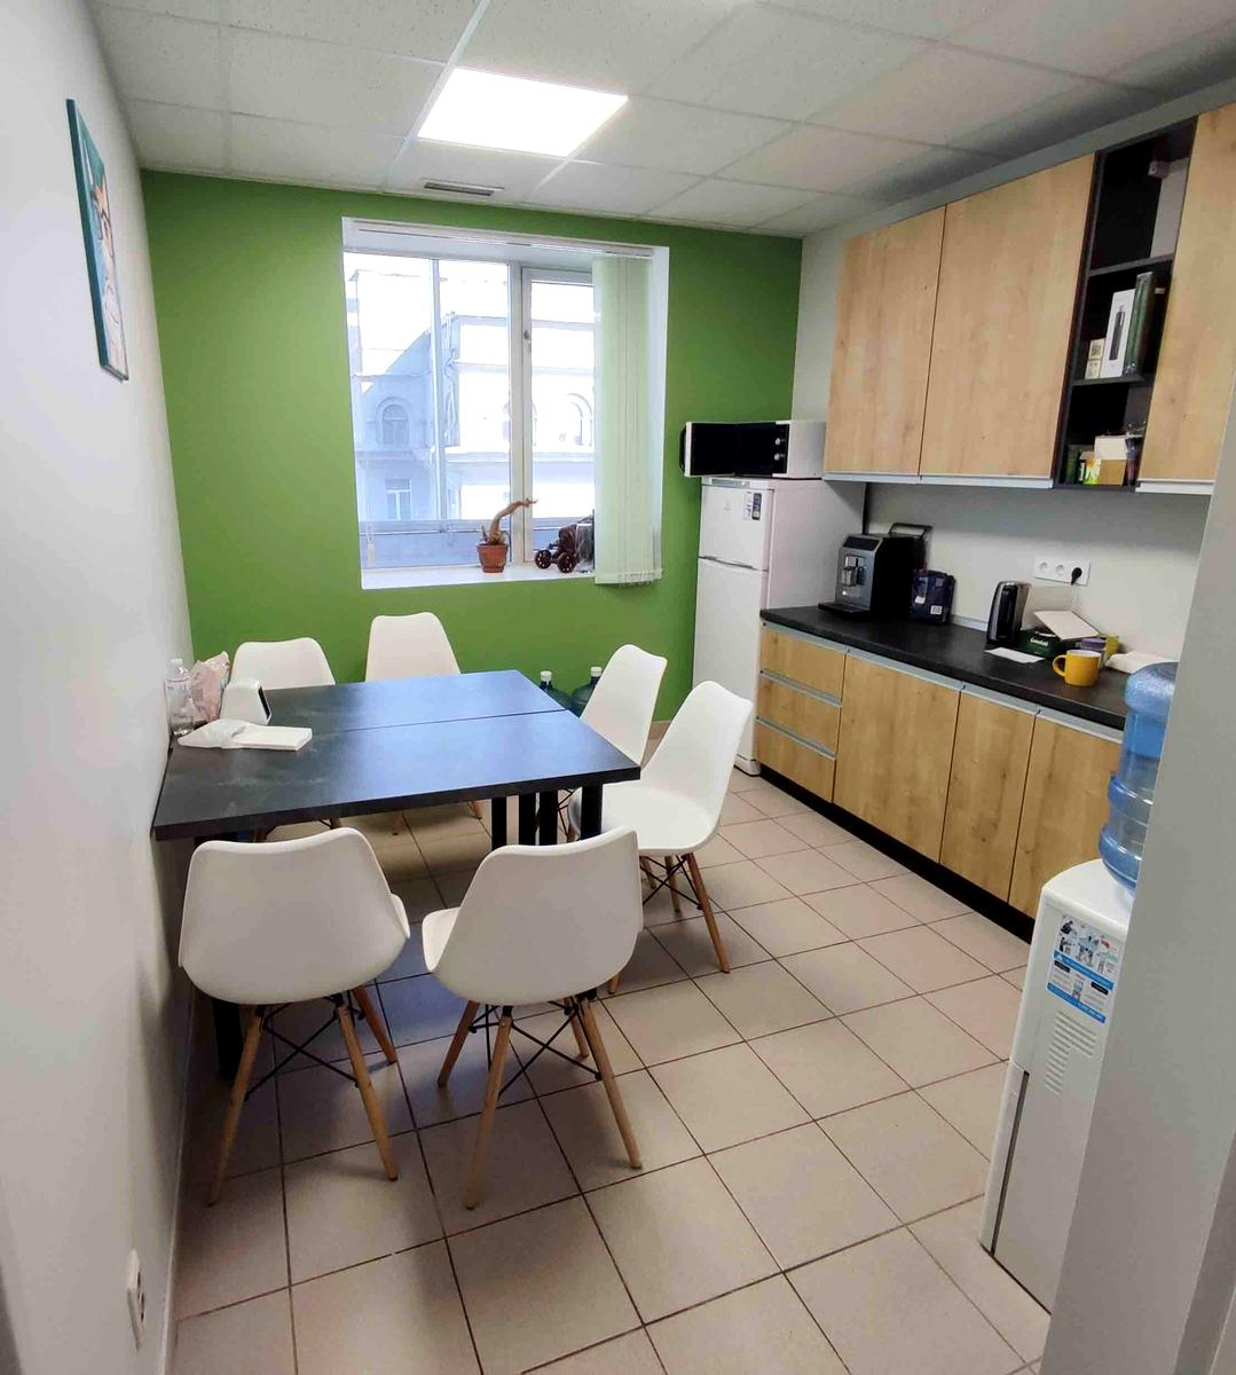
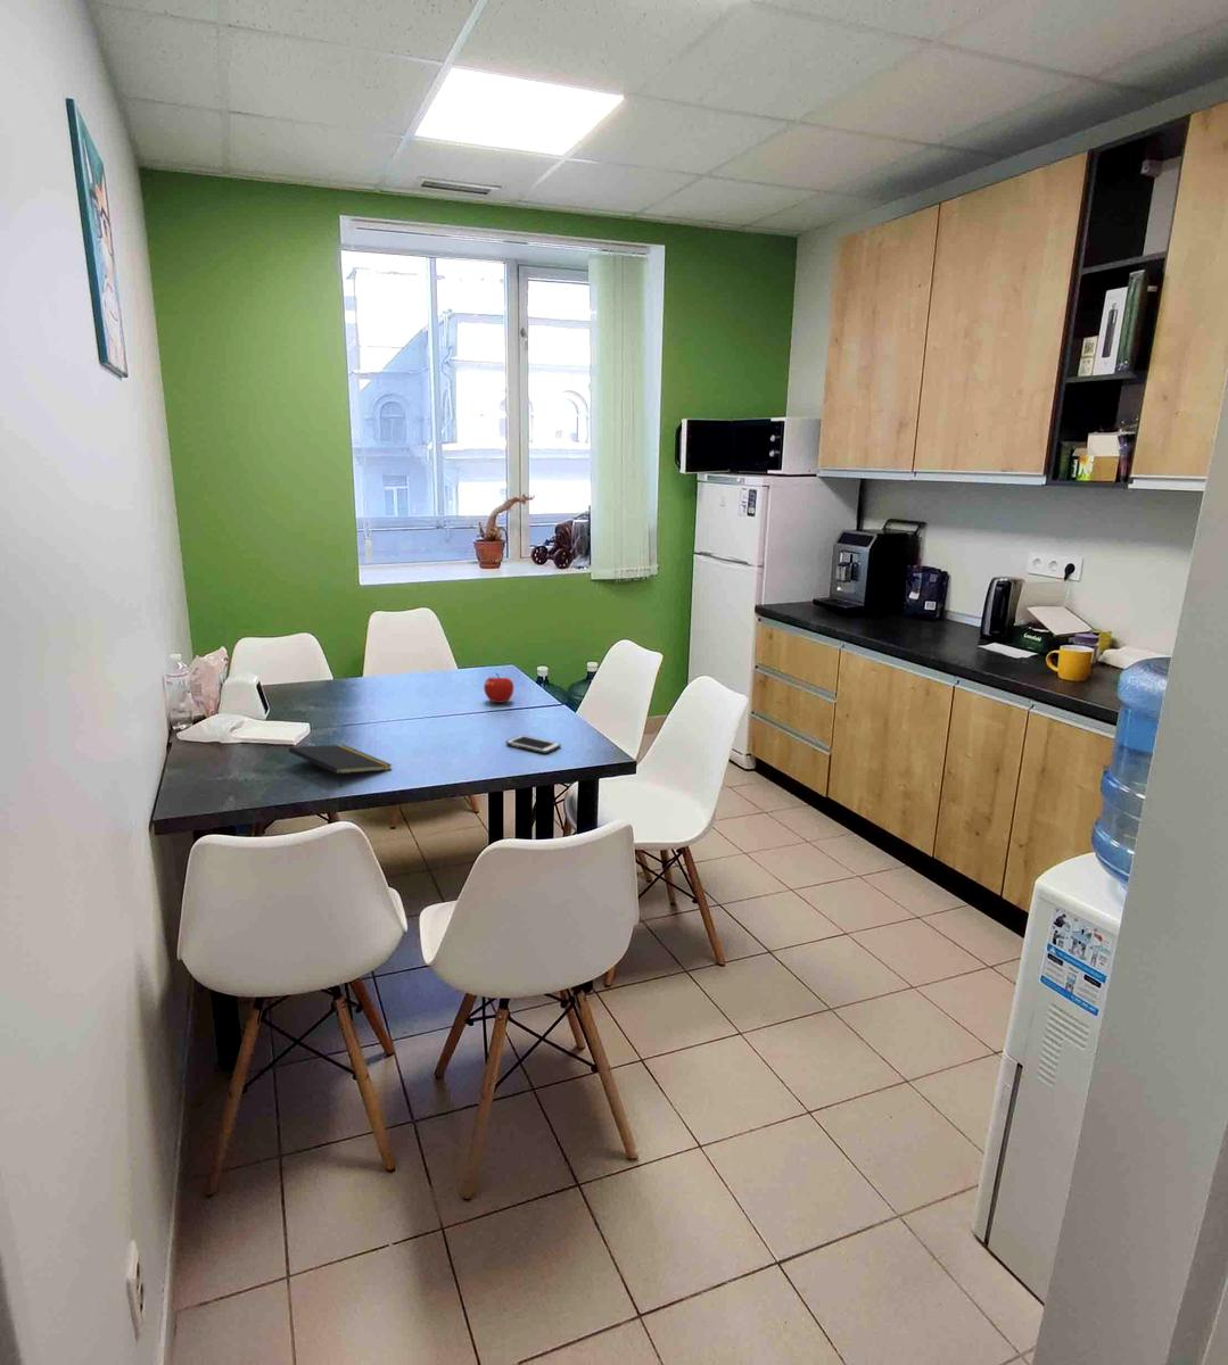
+ fruit [482,672,514,704]
+ notepad [288,744,394,787]
+ cell phone [505,733,562,754]
